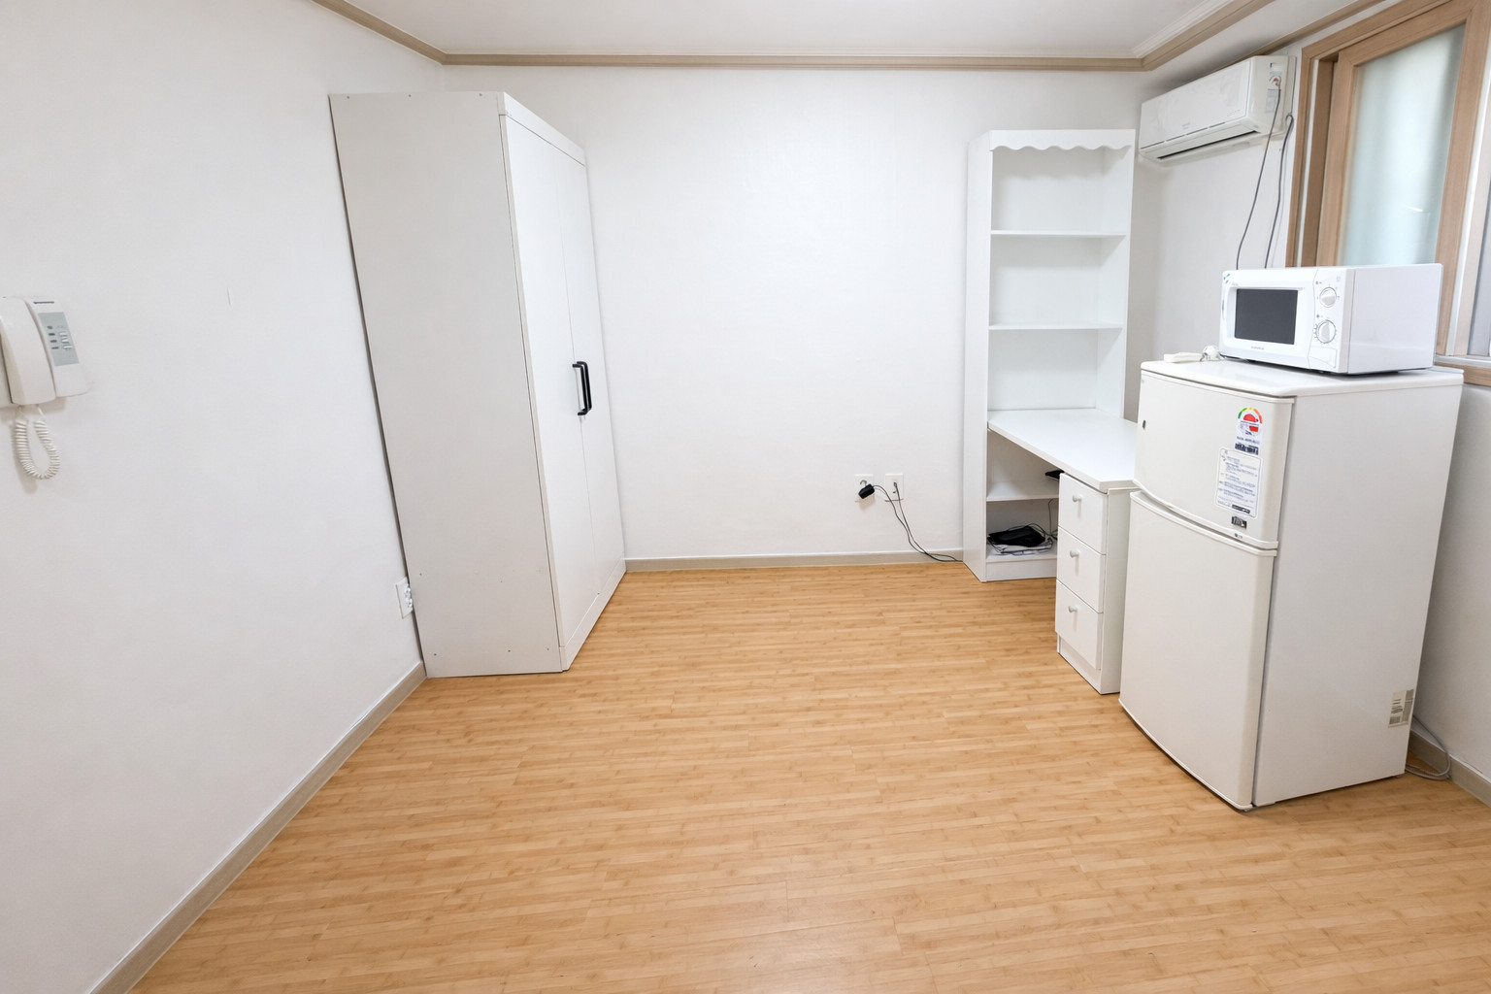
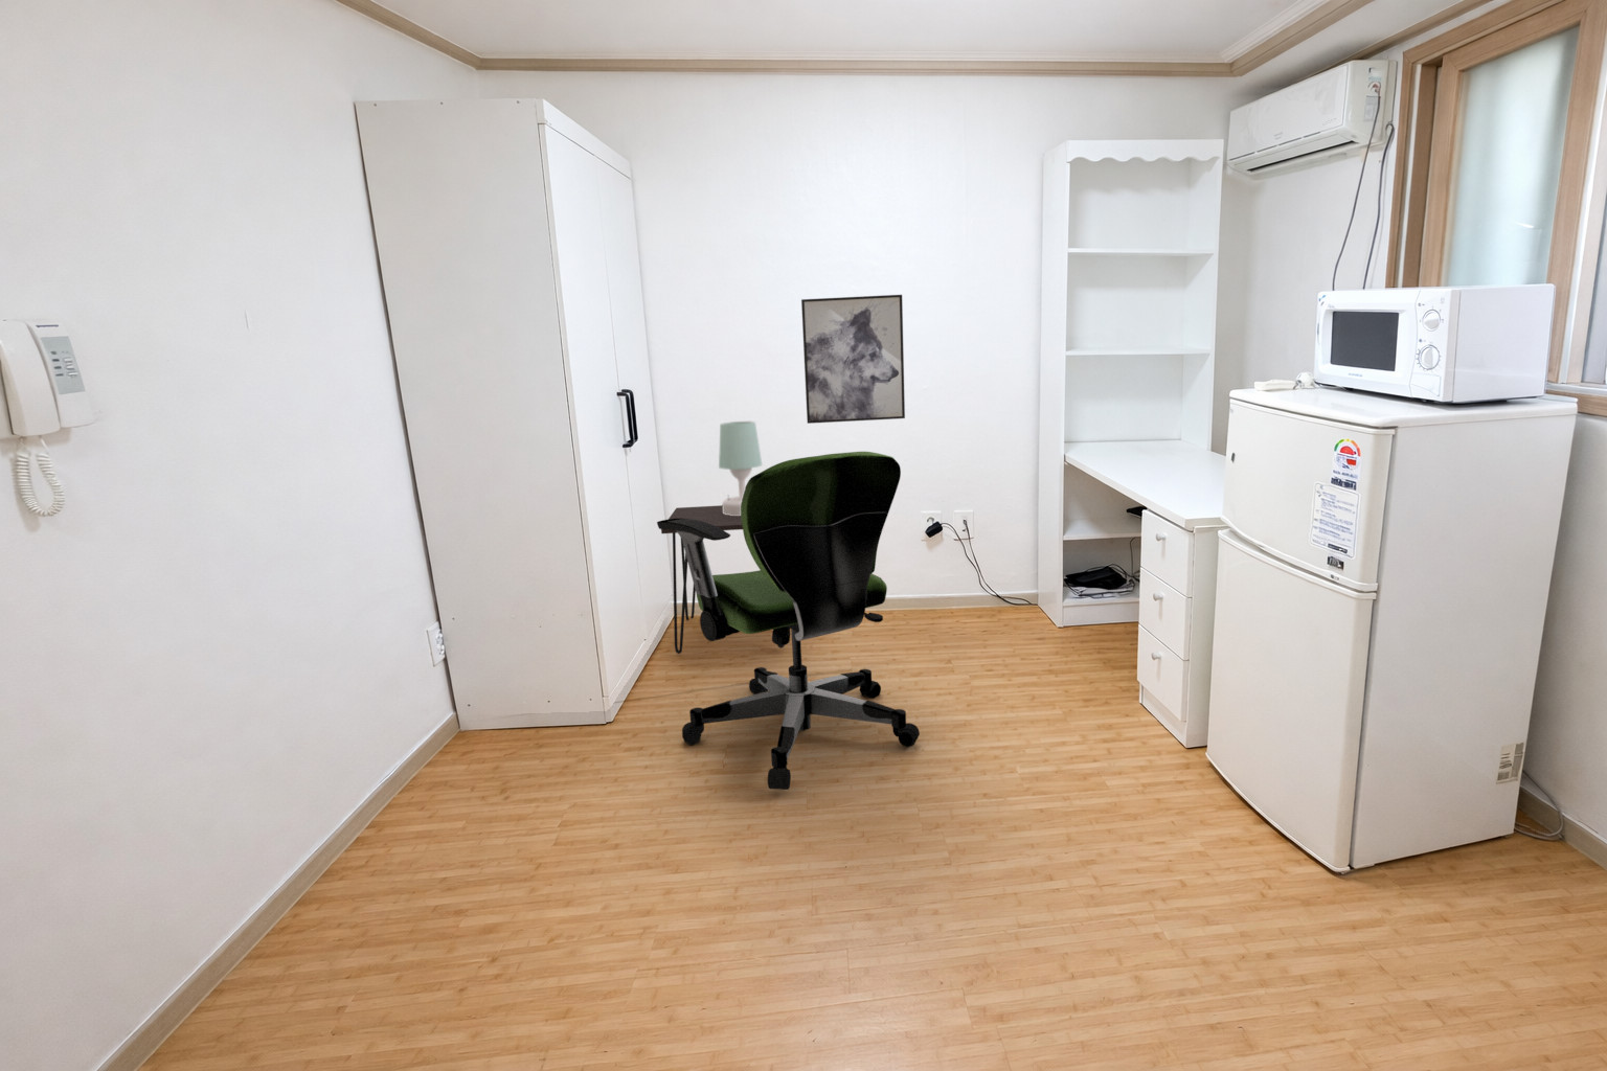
+ wall art [800,294,906,424]
+ table lamp [717,421,764,515]
+ desk [660,504,786,655]
+ office chair [656,451,921,791]
